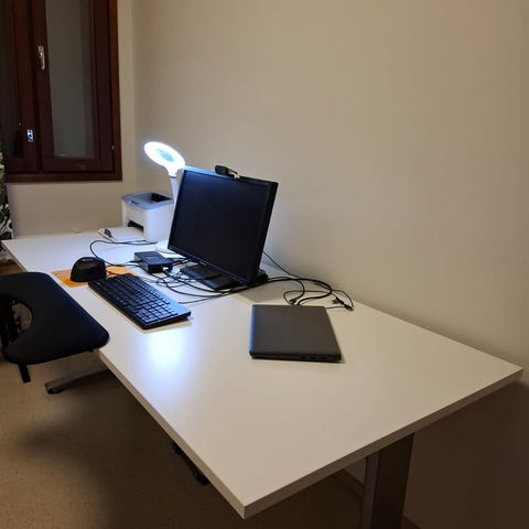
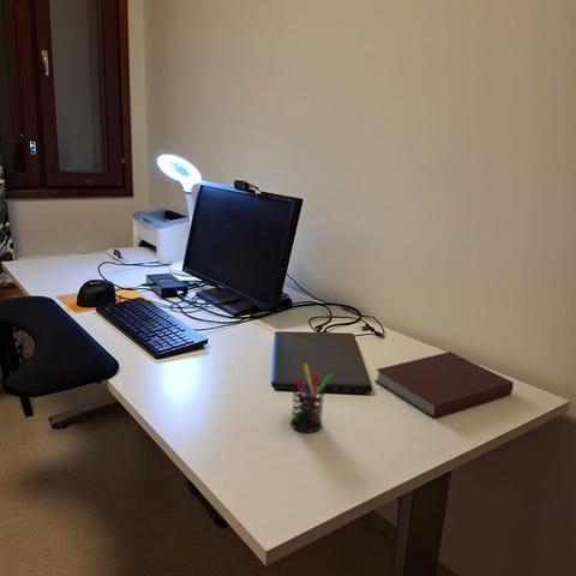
+ notebook [374,350,515,420]
+ pen holder [290,362,334,433]
